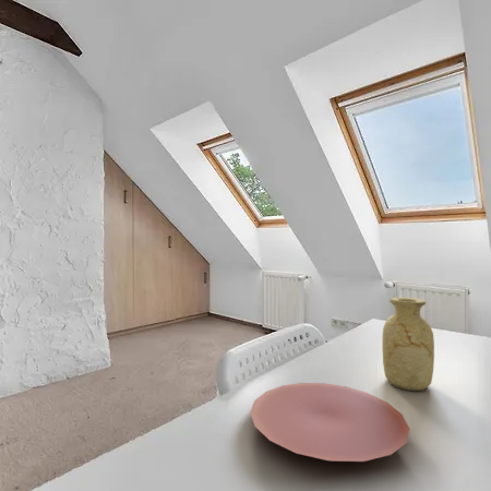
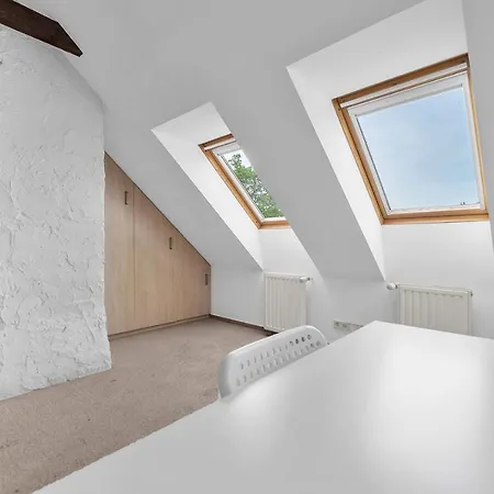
- vase [381,297,435,392]
- plate [249,382,410,463]
